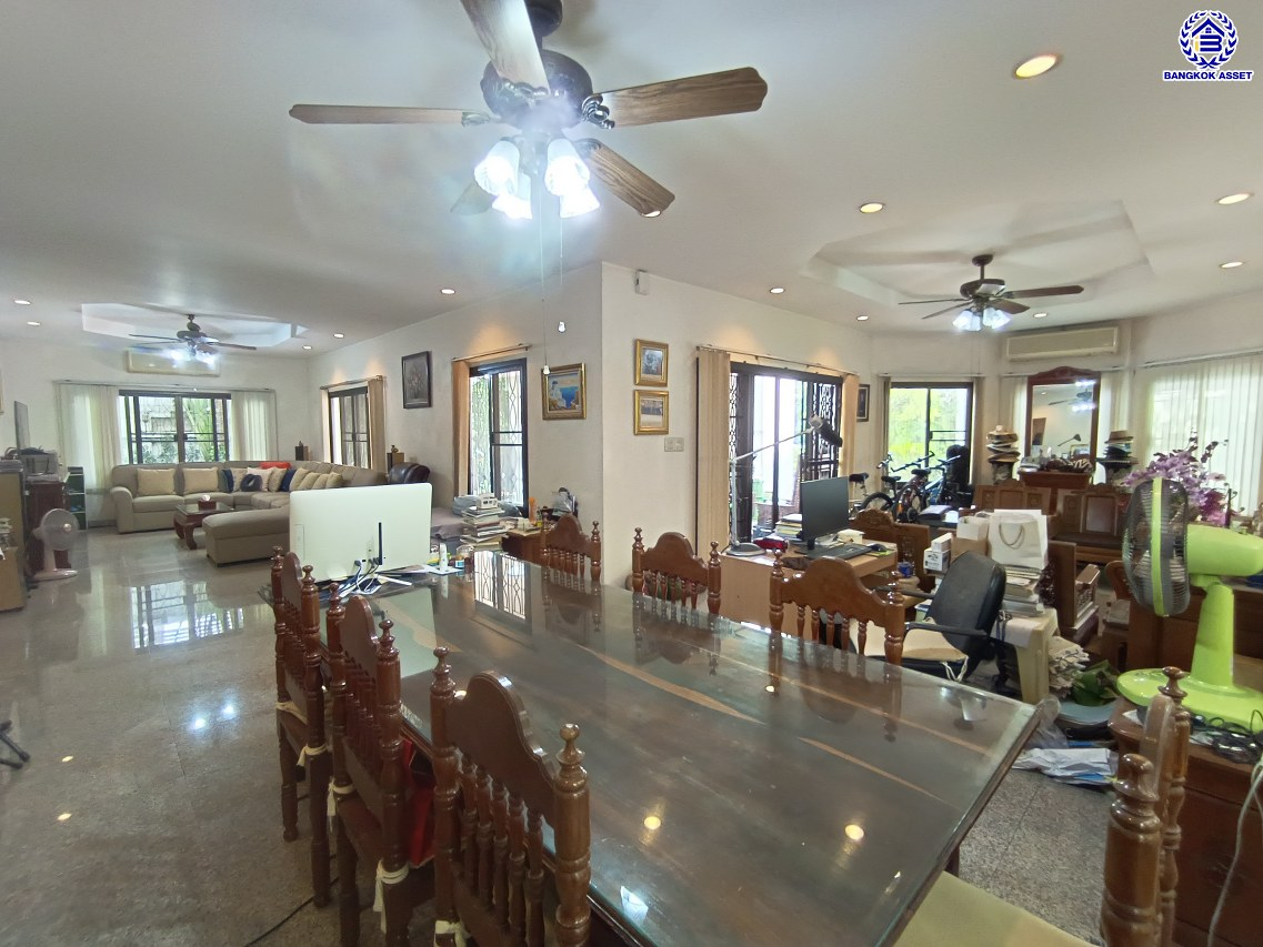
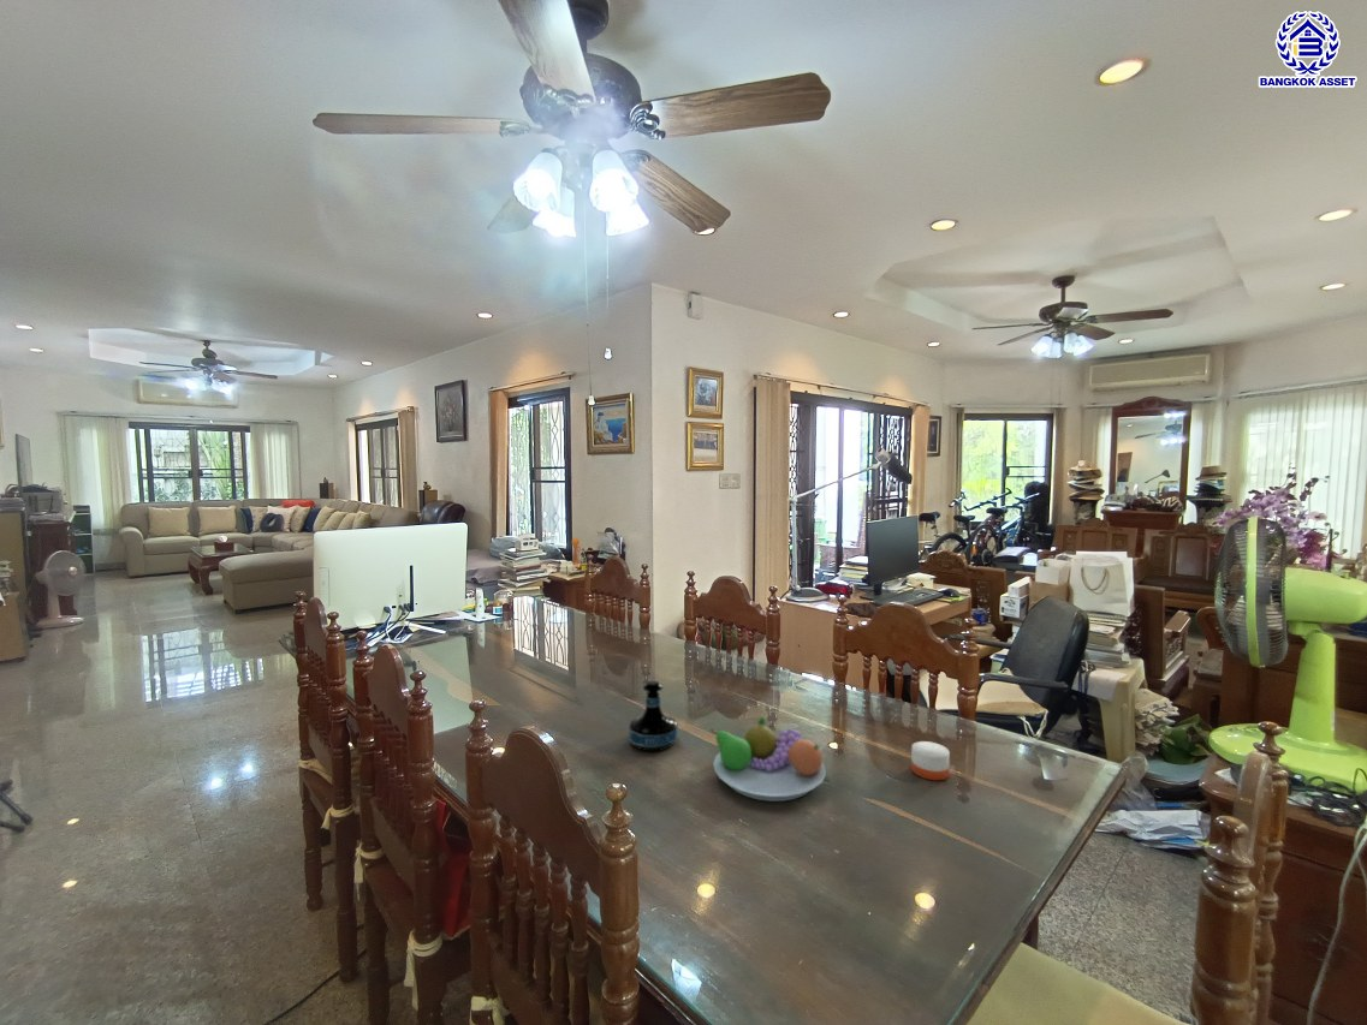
+ candle [910,723,951,781]
+ tequila bottle [628,680,679,752]
+ fruit bowl [709,715,827,803]
